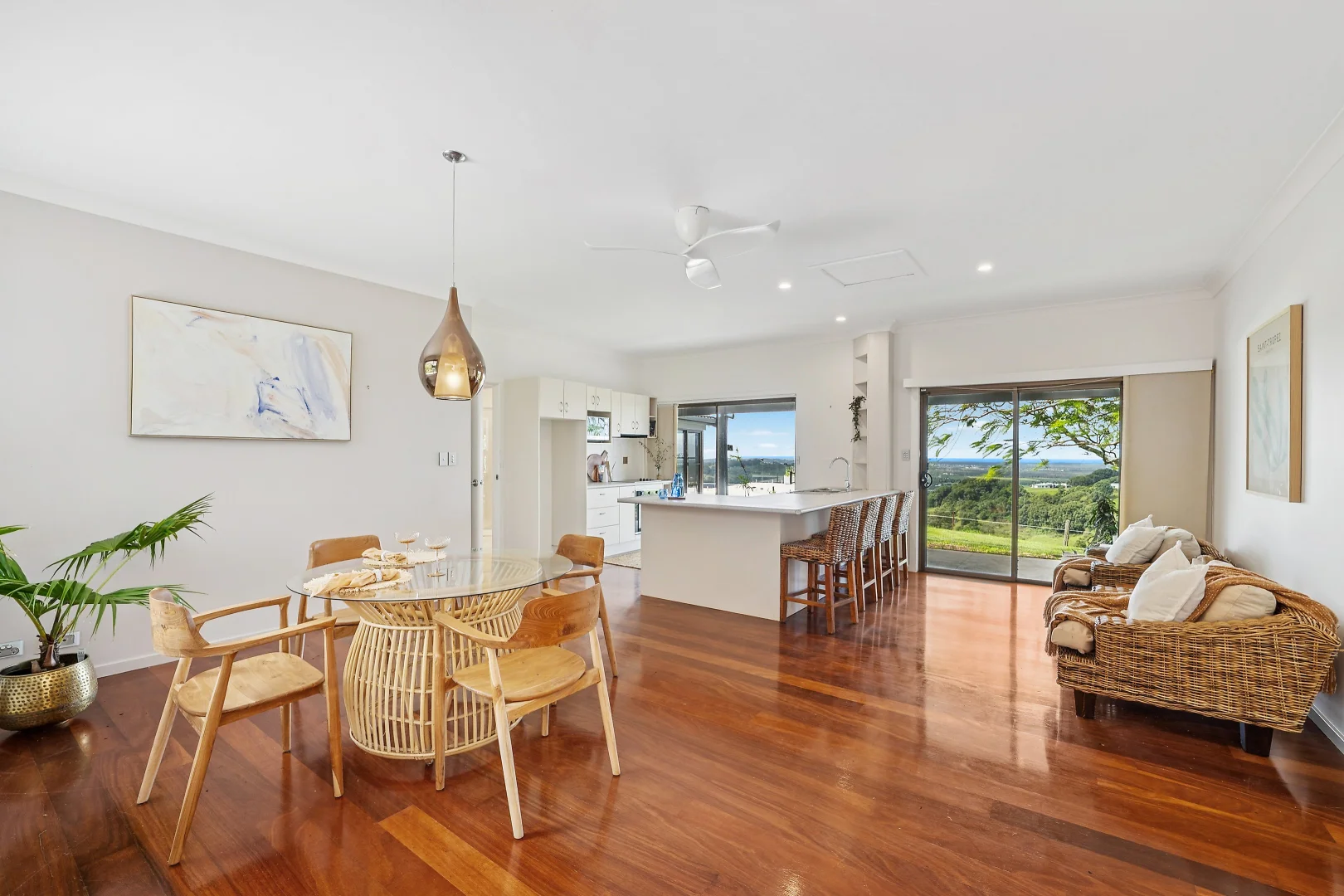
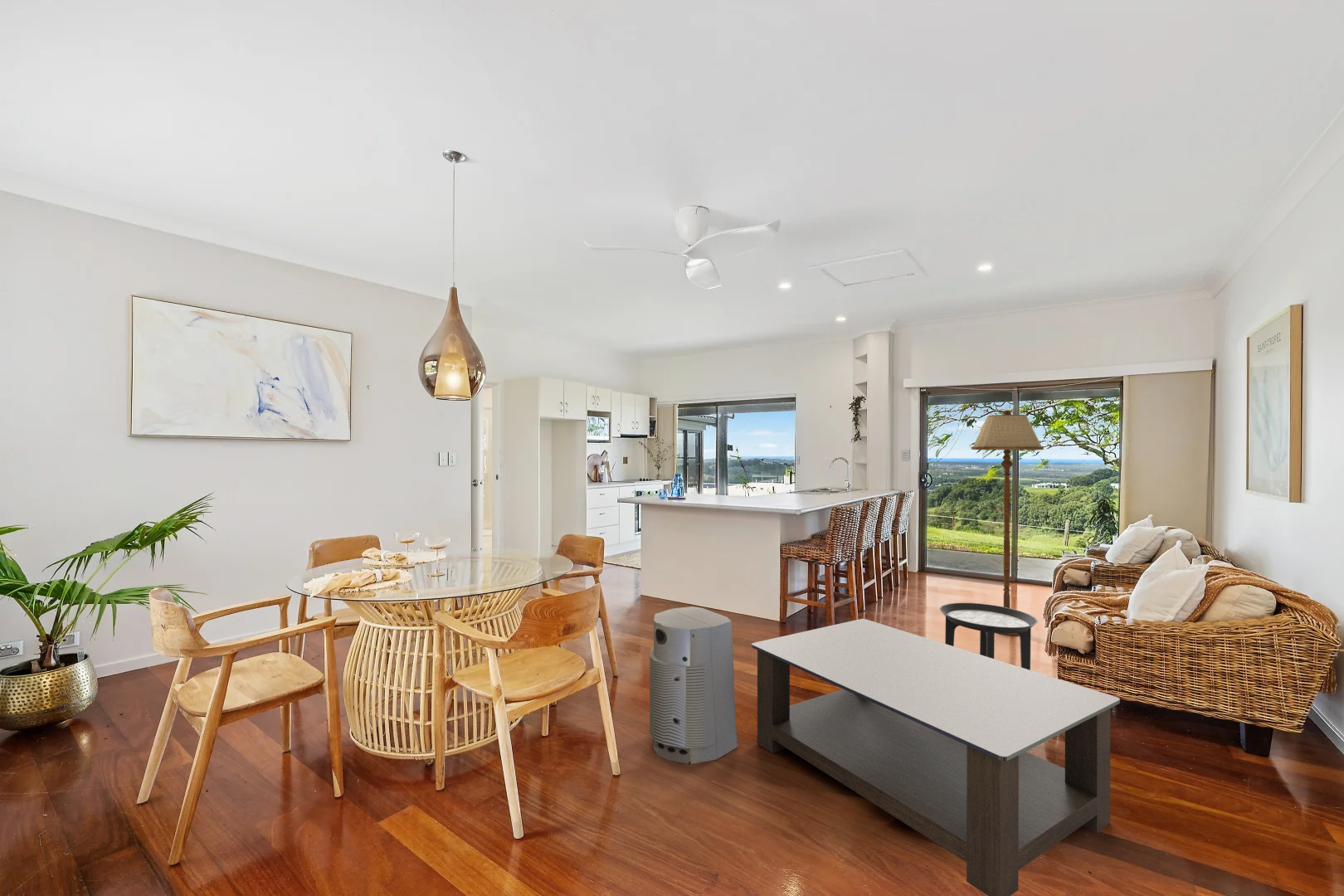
+ floor lamp [971,409,1045,636]
+ side table [939,602,1039,670]
+ coffee table [751,618,1121,896]
+ air purifier [649,606,738,765]
